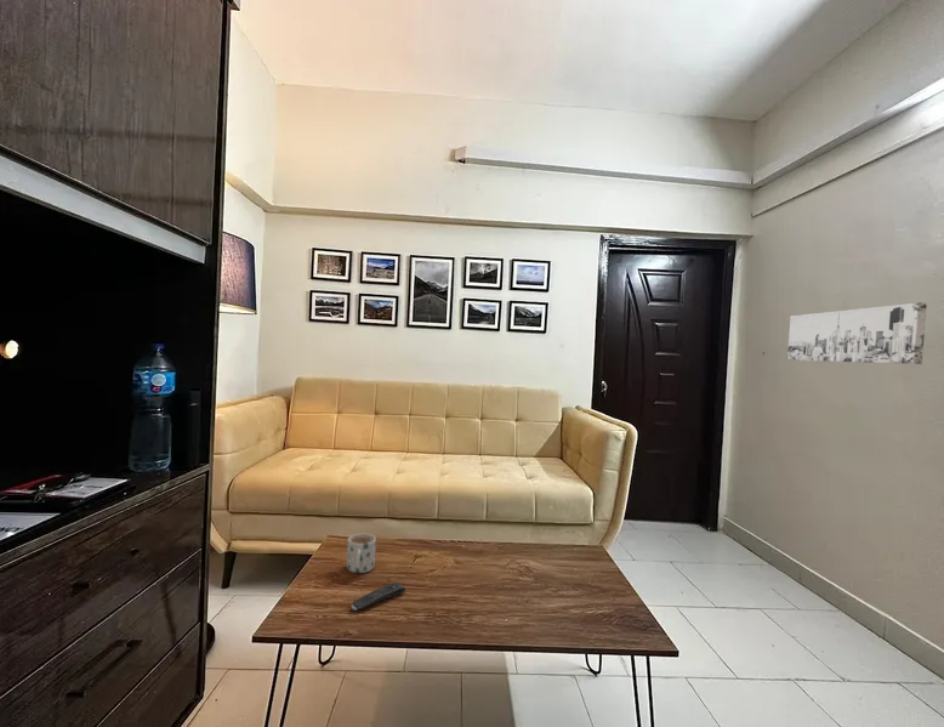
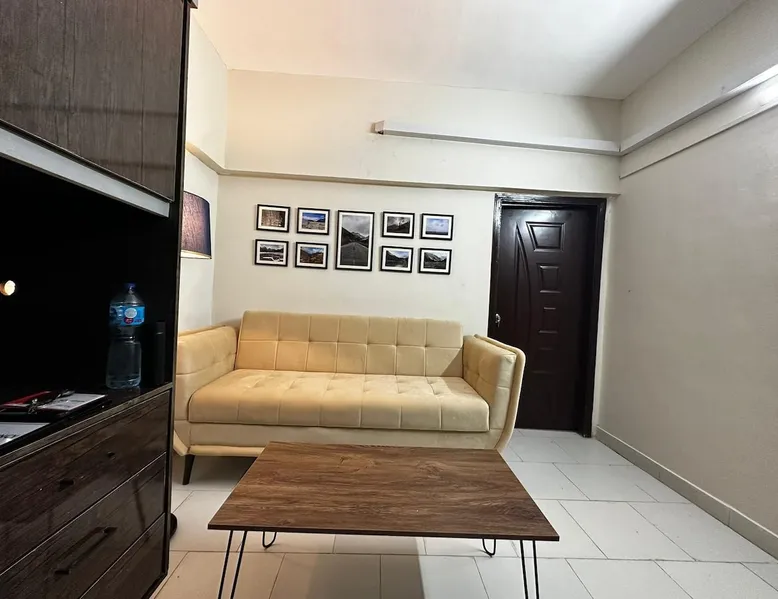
- remote control [351,581,406,612]
- mug [346,533,377,574]
- wall art [786,302,928,365]
